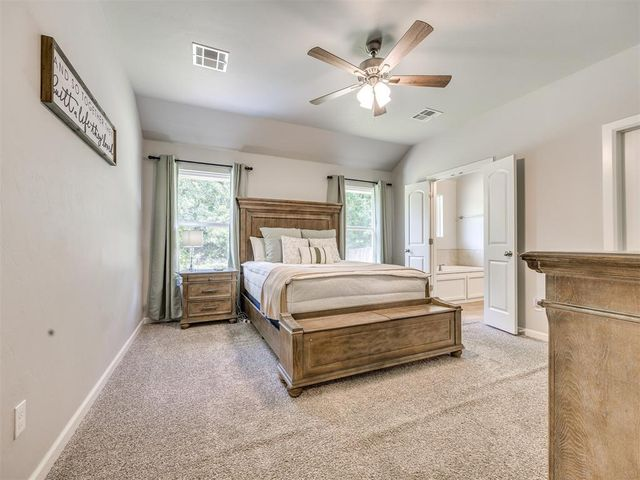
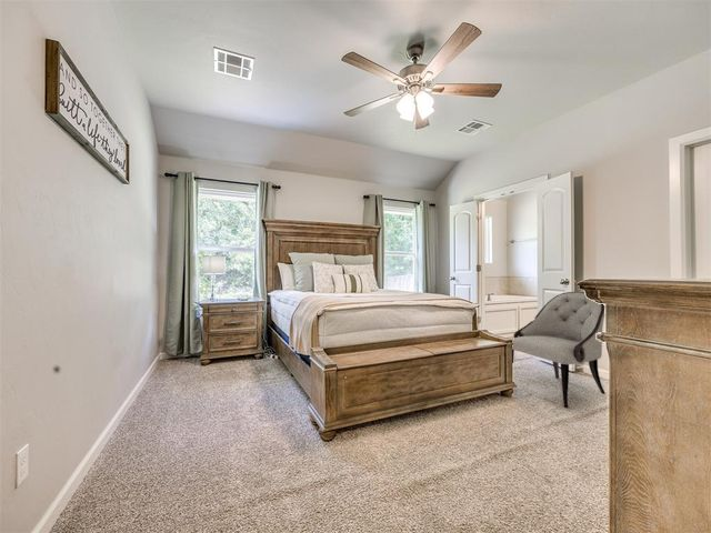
+ armchair [510,291,607,409]
